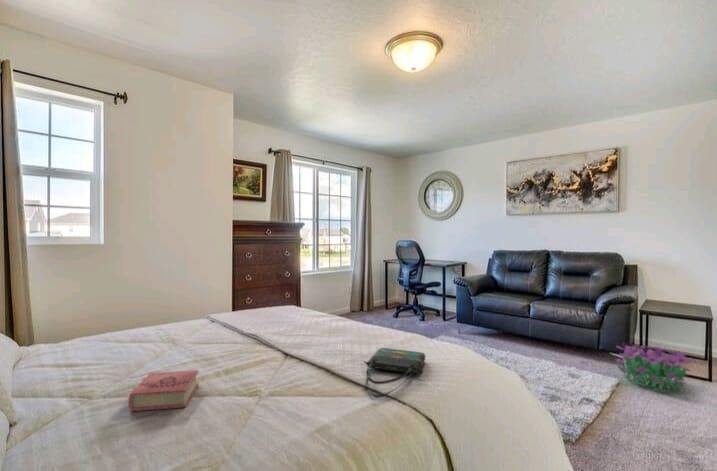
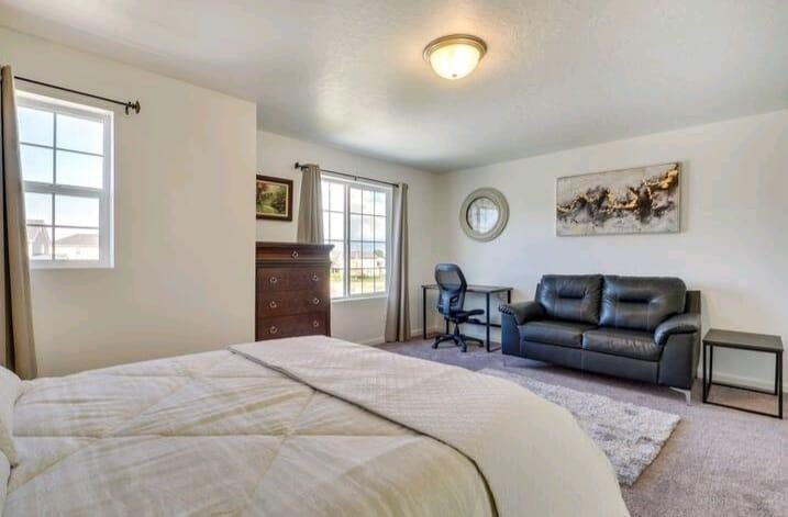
- book [127,369,200,412]
- decorative plant [615,340,694,392]
- tote bag [362,347,426,399]
